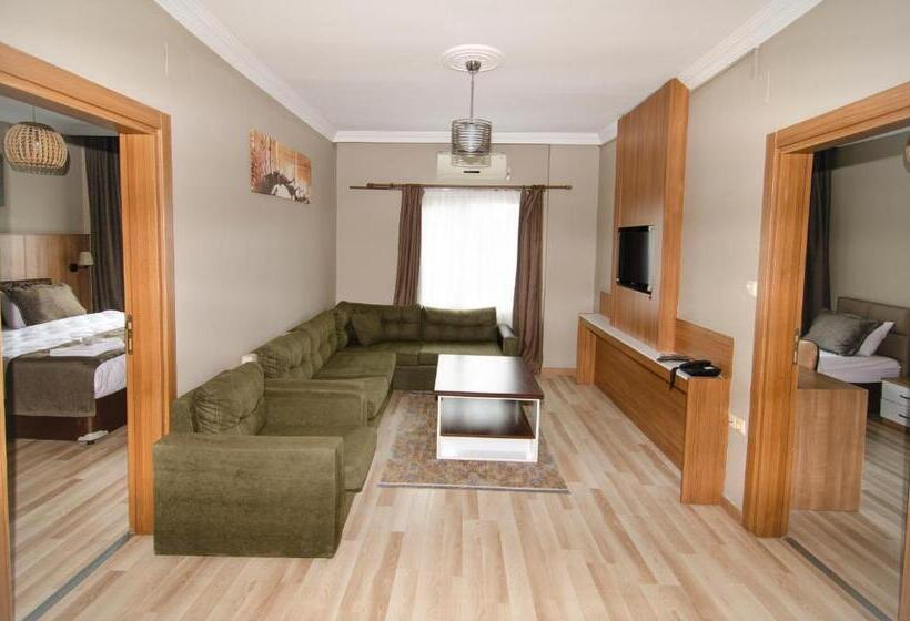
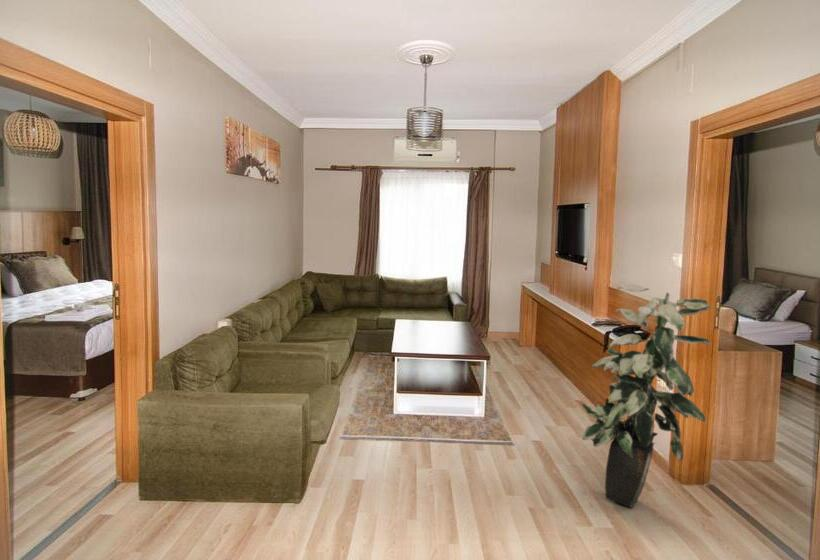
+ indoor plant [580,283,712,509]
